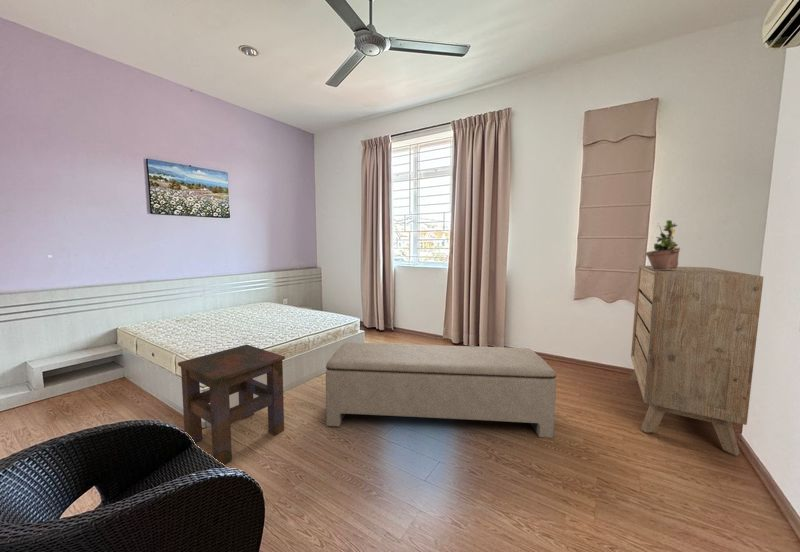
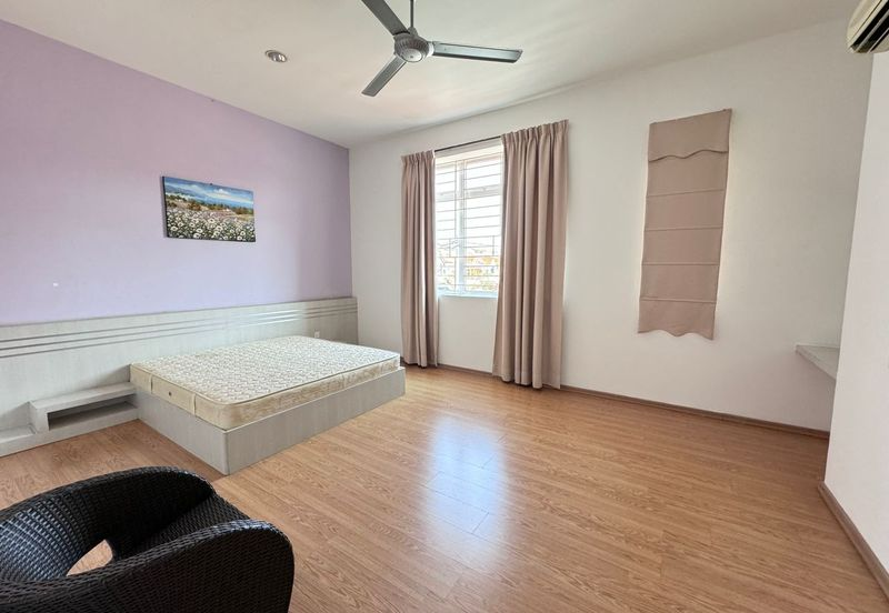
- potted plant [644,219,681,270]
- bench [325,342,557,439]
- dresser [629,264,764,457]
- side table [177,344,286,465]
